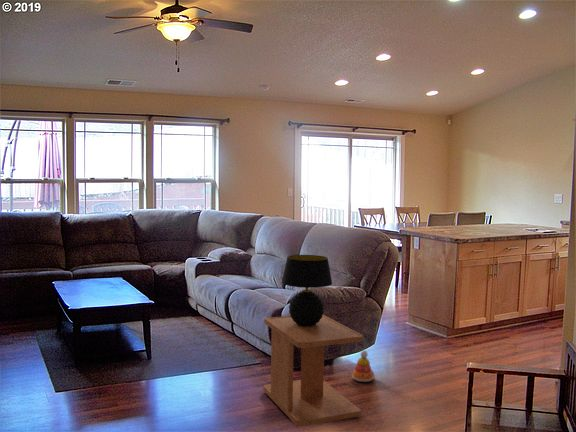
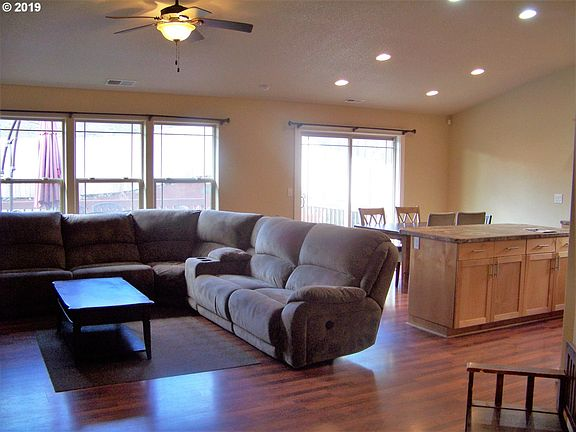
- side table [262,314,364,427]
- table lamp [281,254,333,326]
- stacking toy [351,349,374,383]
